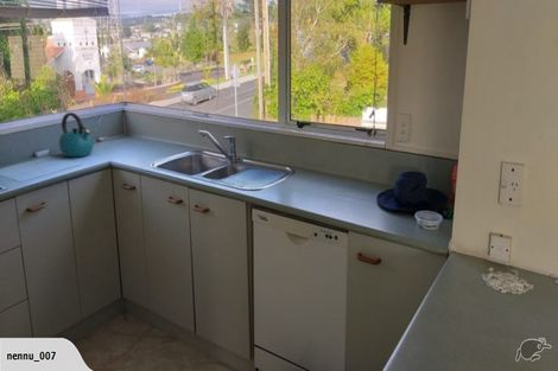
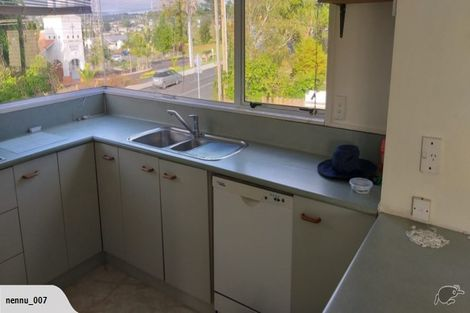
- kettle [58,111,95,158]
